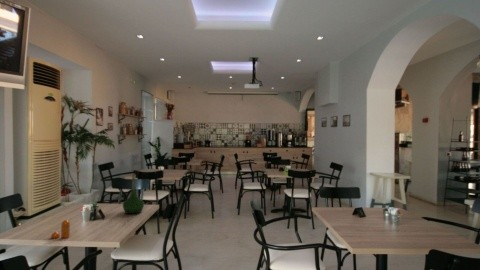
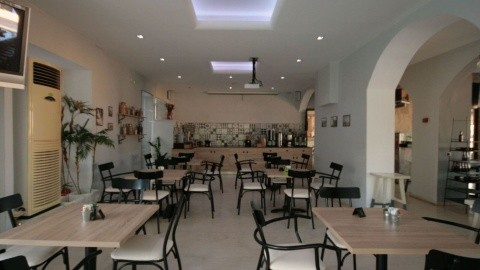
- pepper shaker [50,219,71,239]
- vase [122,173,145,215]
